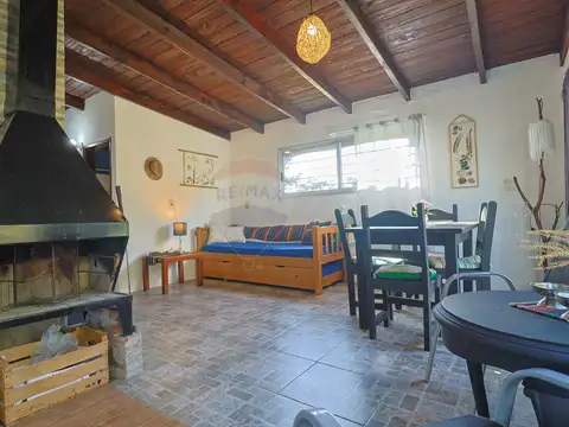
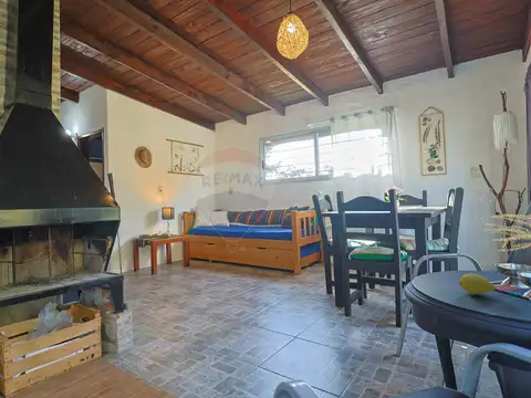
+ fruit [457,273,496,295]
